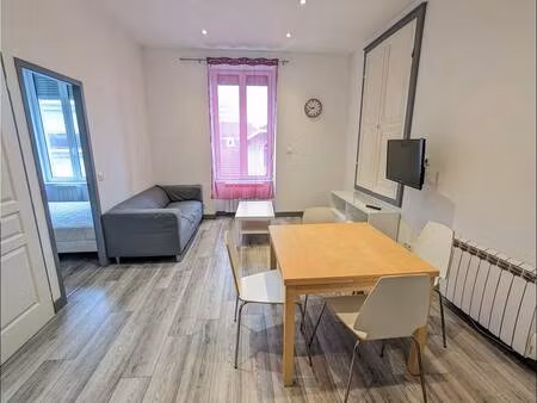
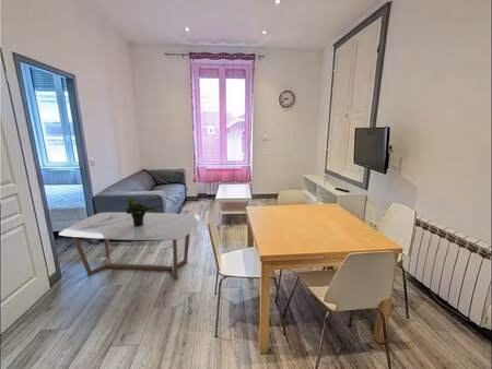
+ coffee table [58,211,201,281]
+ potted plant [124,197,159,226]
